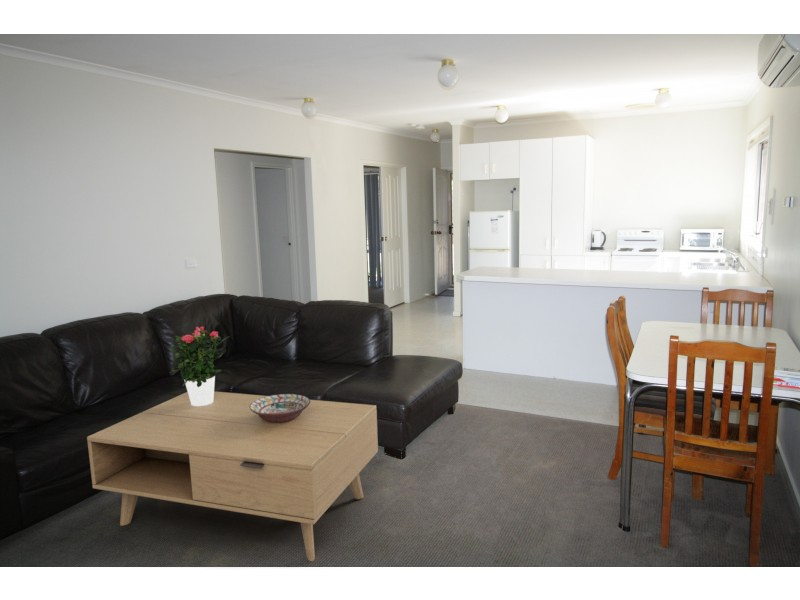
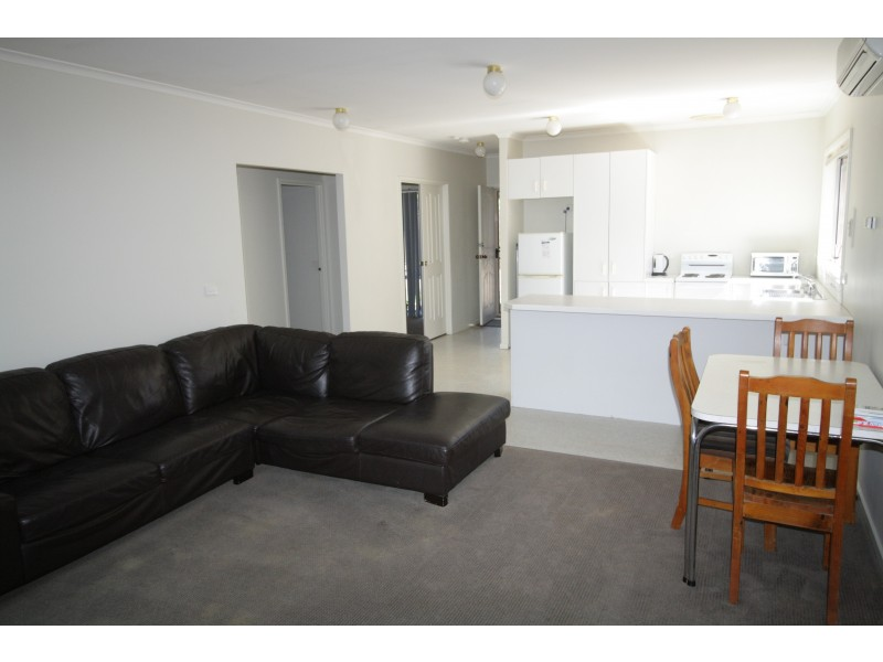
- decorative bowl [249,393,311,423]
- potted flower [169,326,229,406]
- coffee table [86,390,379,562]
